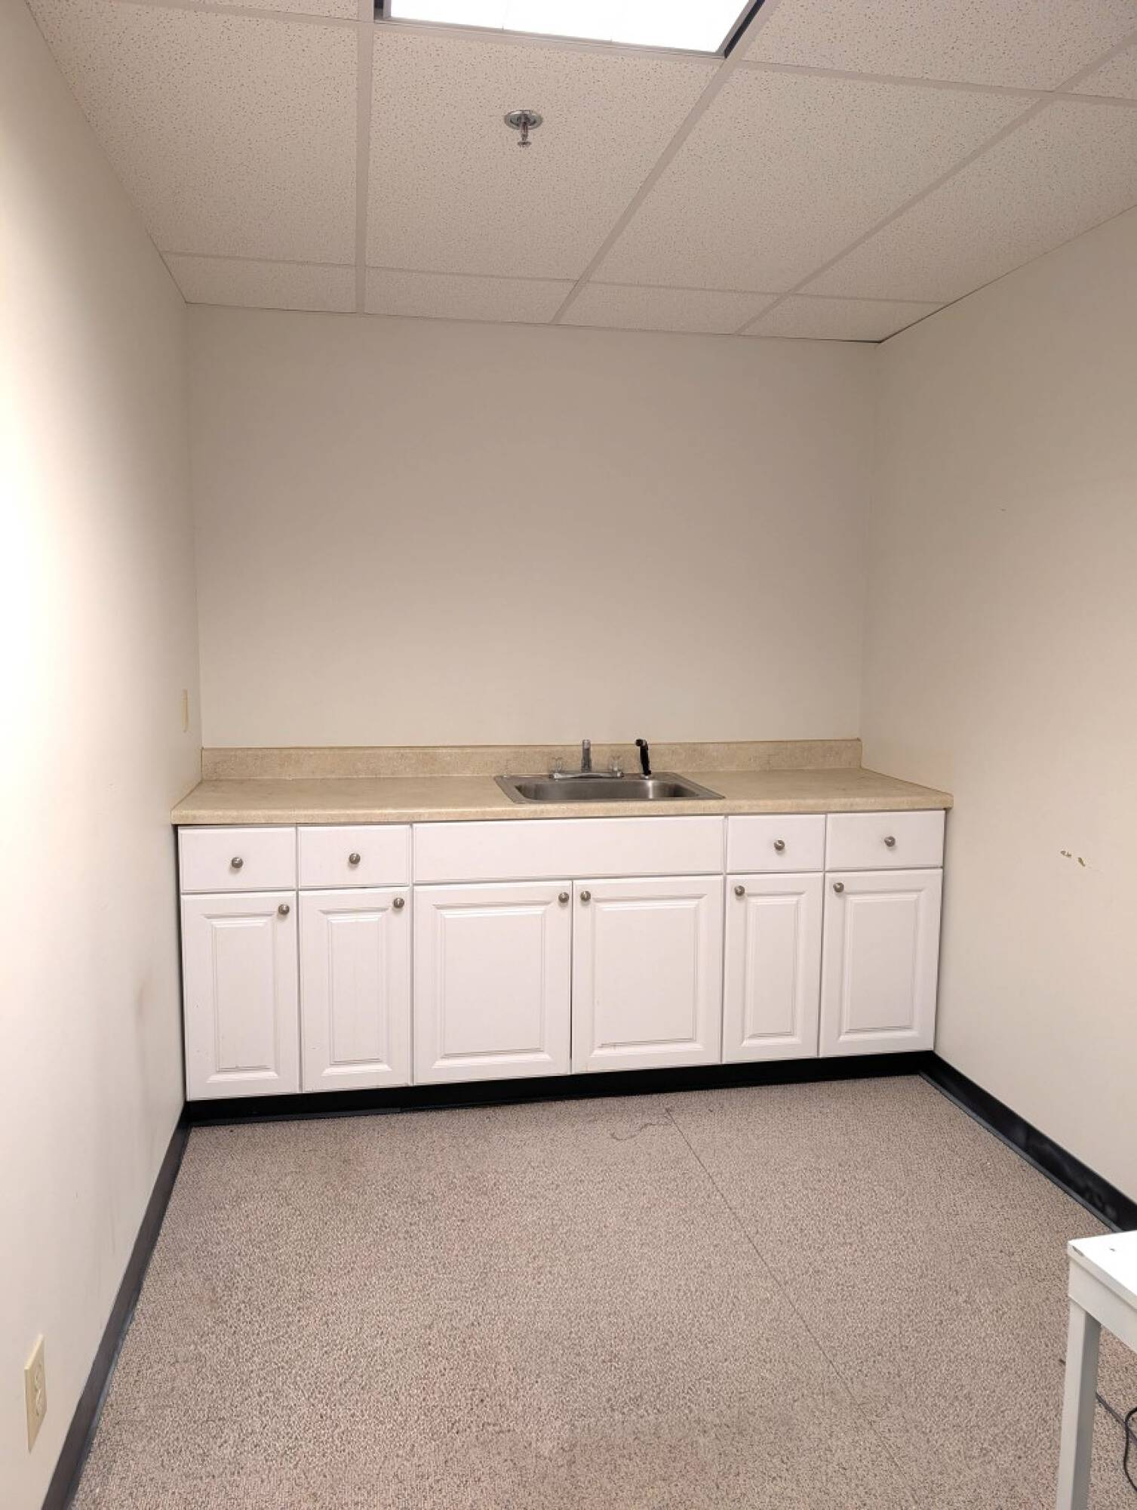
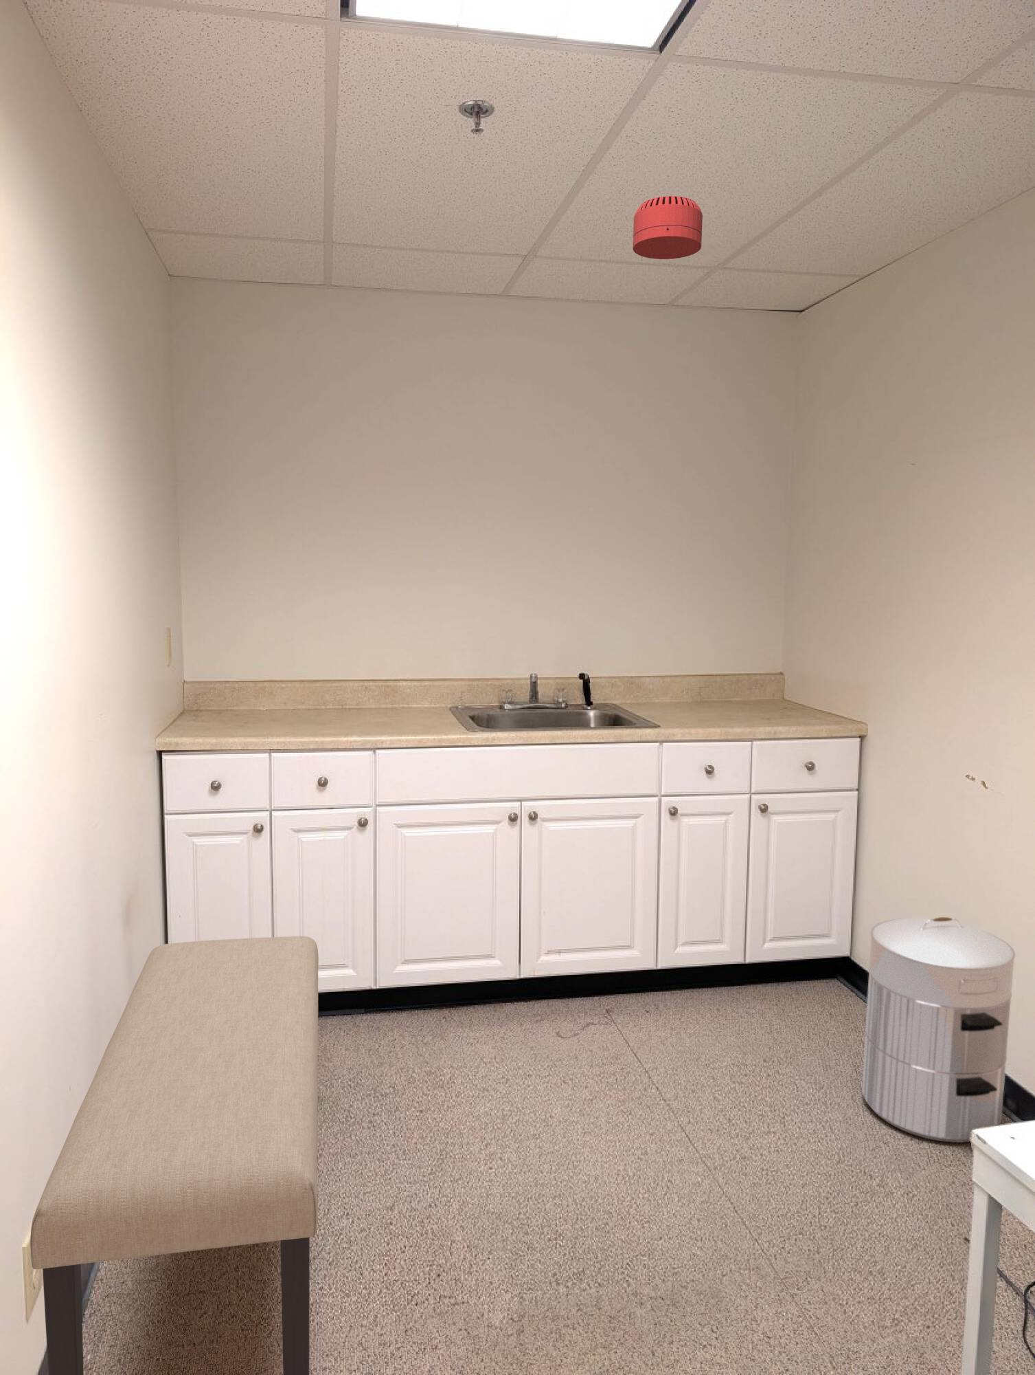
+ bench [29,936,320,1375]
+ smoke detector [633,195,703,260]
+ waste bin [861,916,1015,1143]
